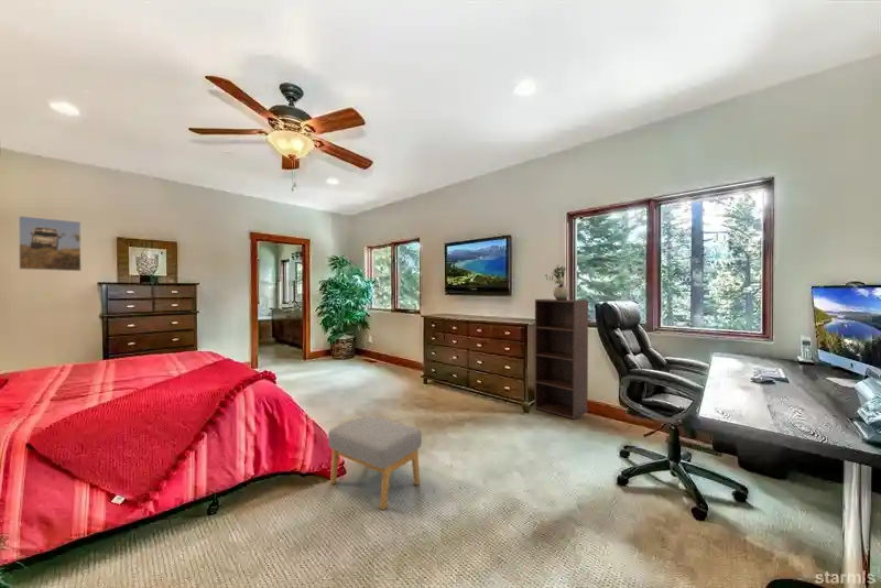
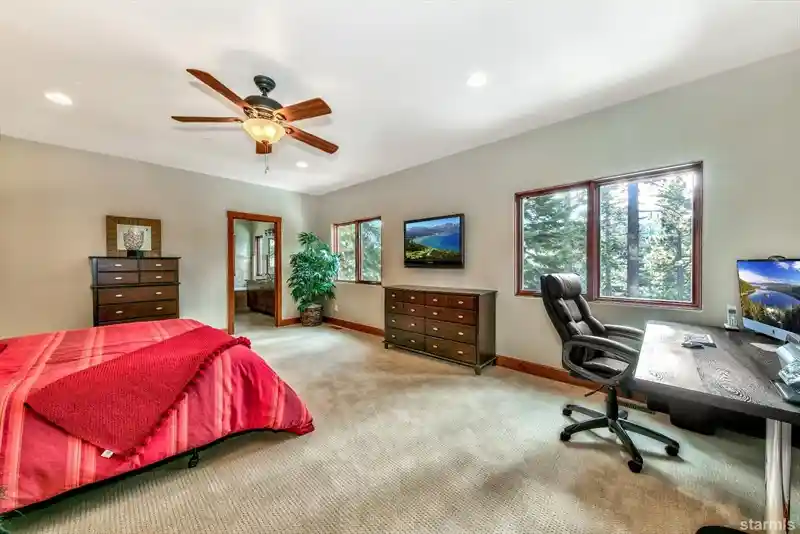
- shelf [533,298,589,421]
- footstool [327,414,423,511]
- potted plant [544,264,570,301]
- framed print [18,215,83,272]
